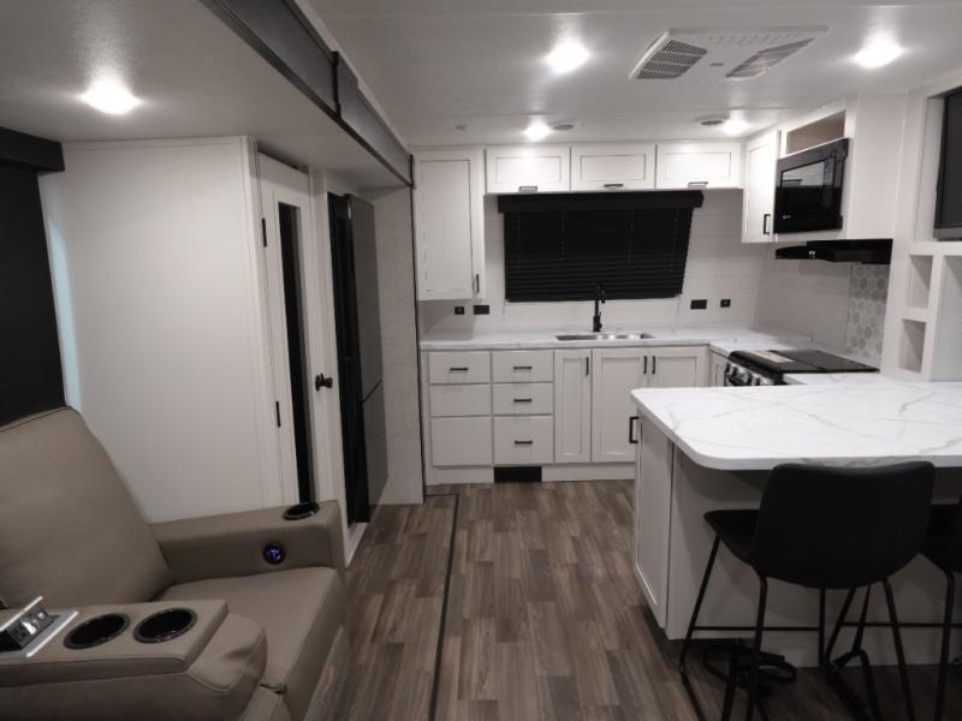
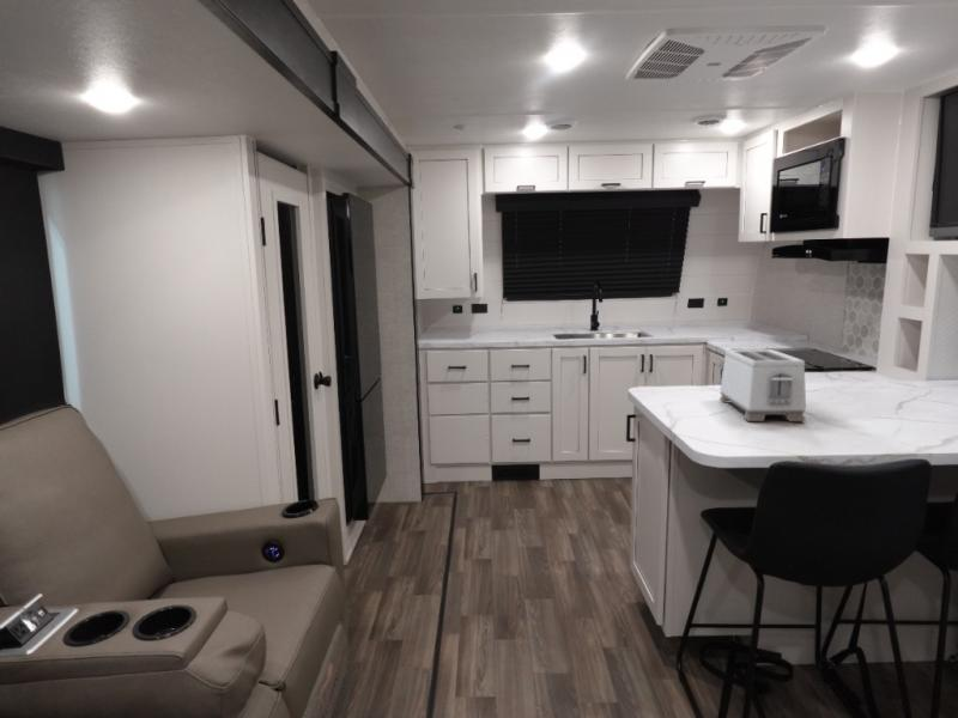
+ toaster [718,348,807,422]
